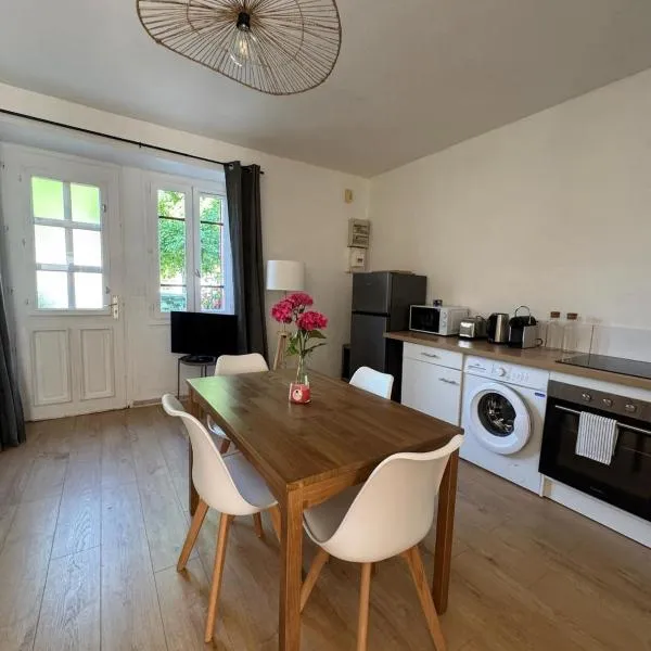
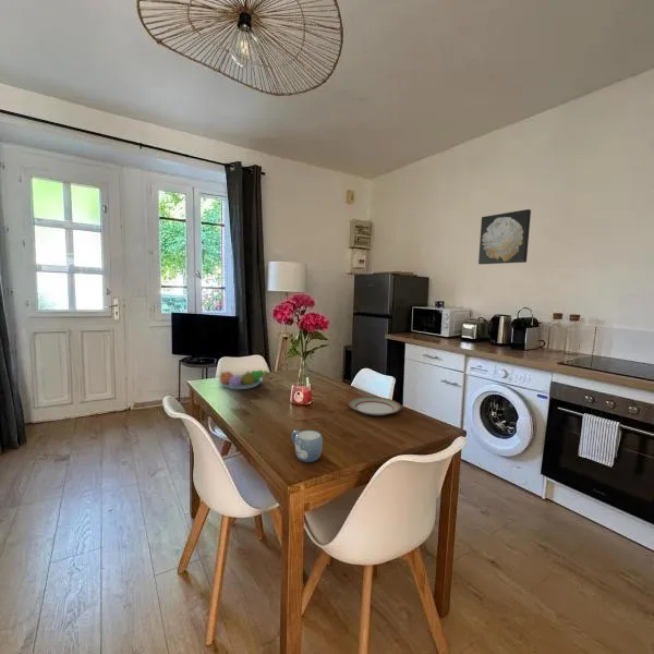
+ plate [348,396,402,416]
+ fruit bowl [217,370,269,390]
+ wall art [477,208,532,265]
+ mug [291,429,324,463]
